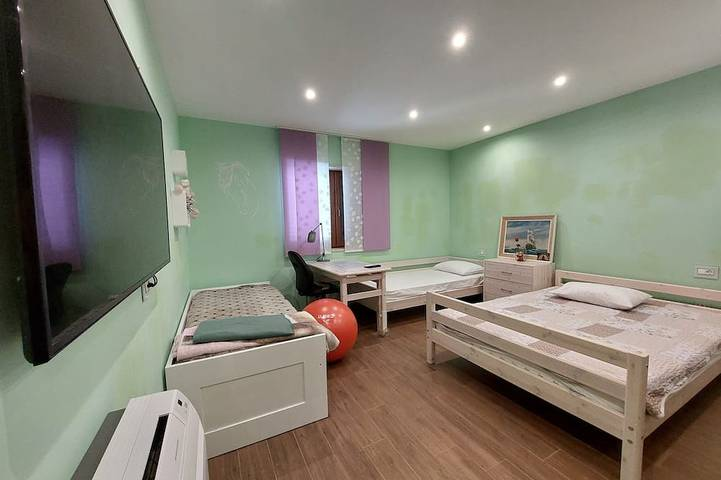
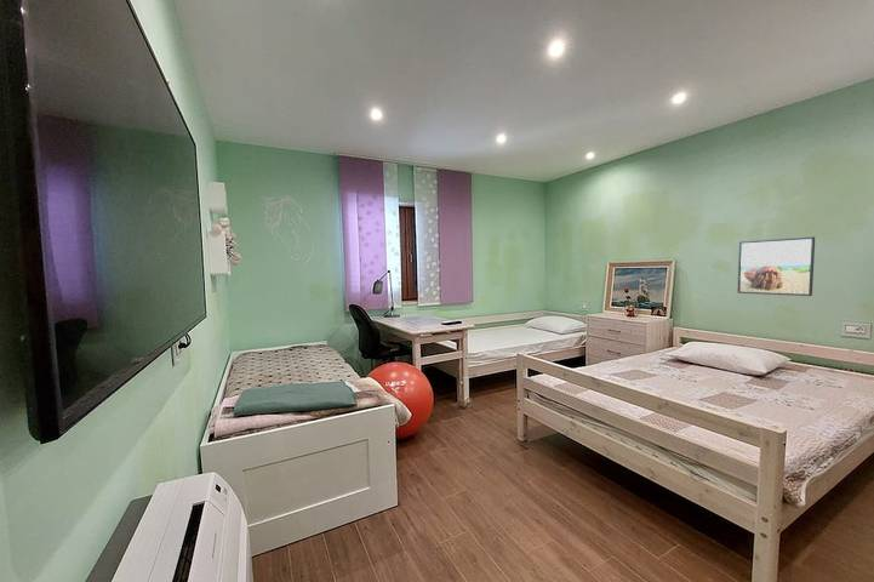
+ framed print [737,235,816,297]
